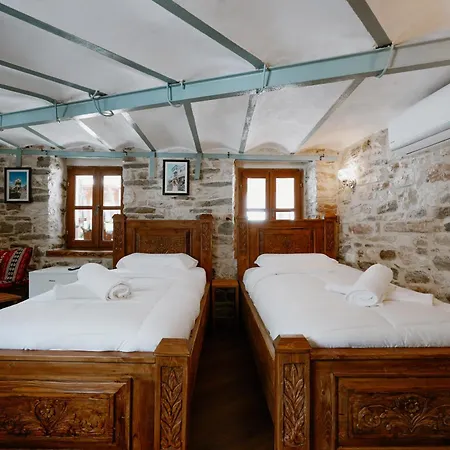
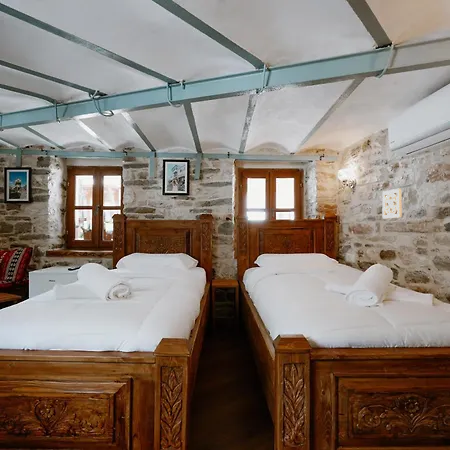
+ wall ornament [381,187,403,220]
